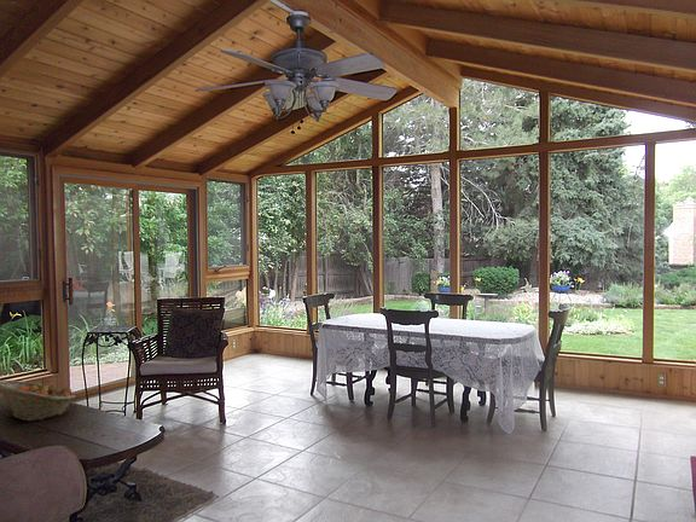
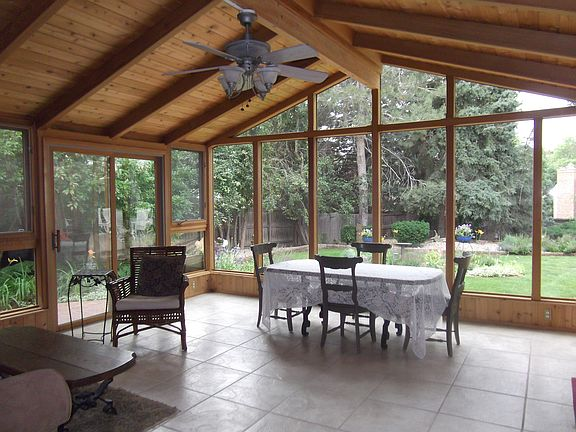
- fruit basket [0,379,77,422]
